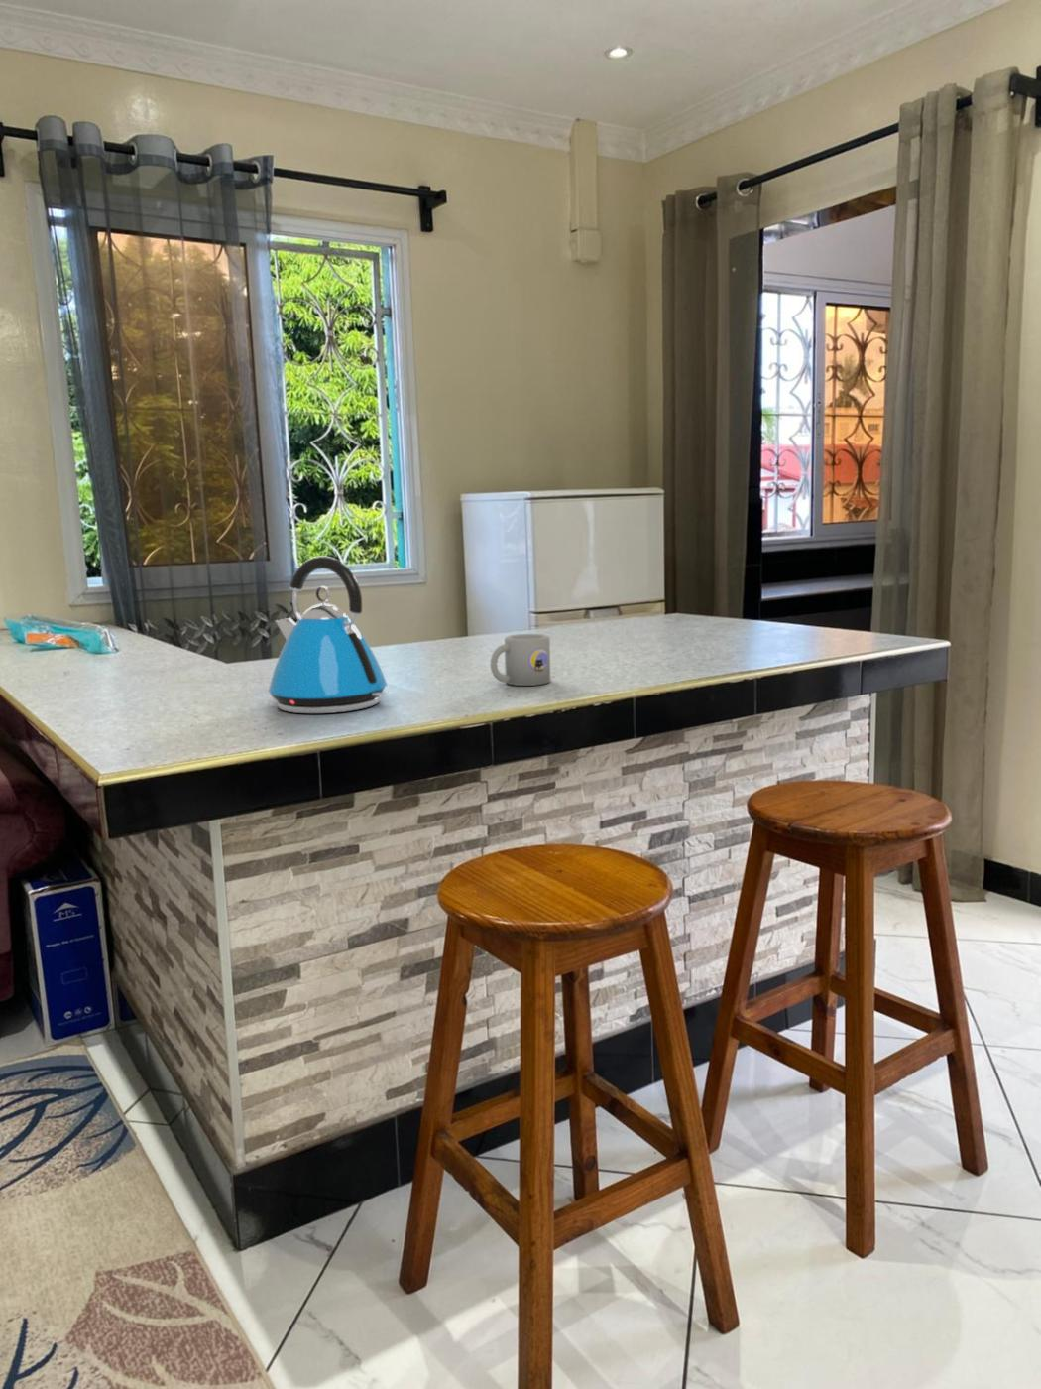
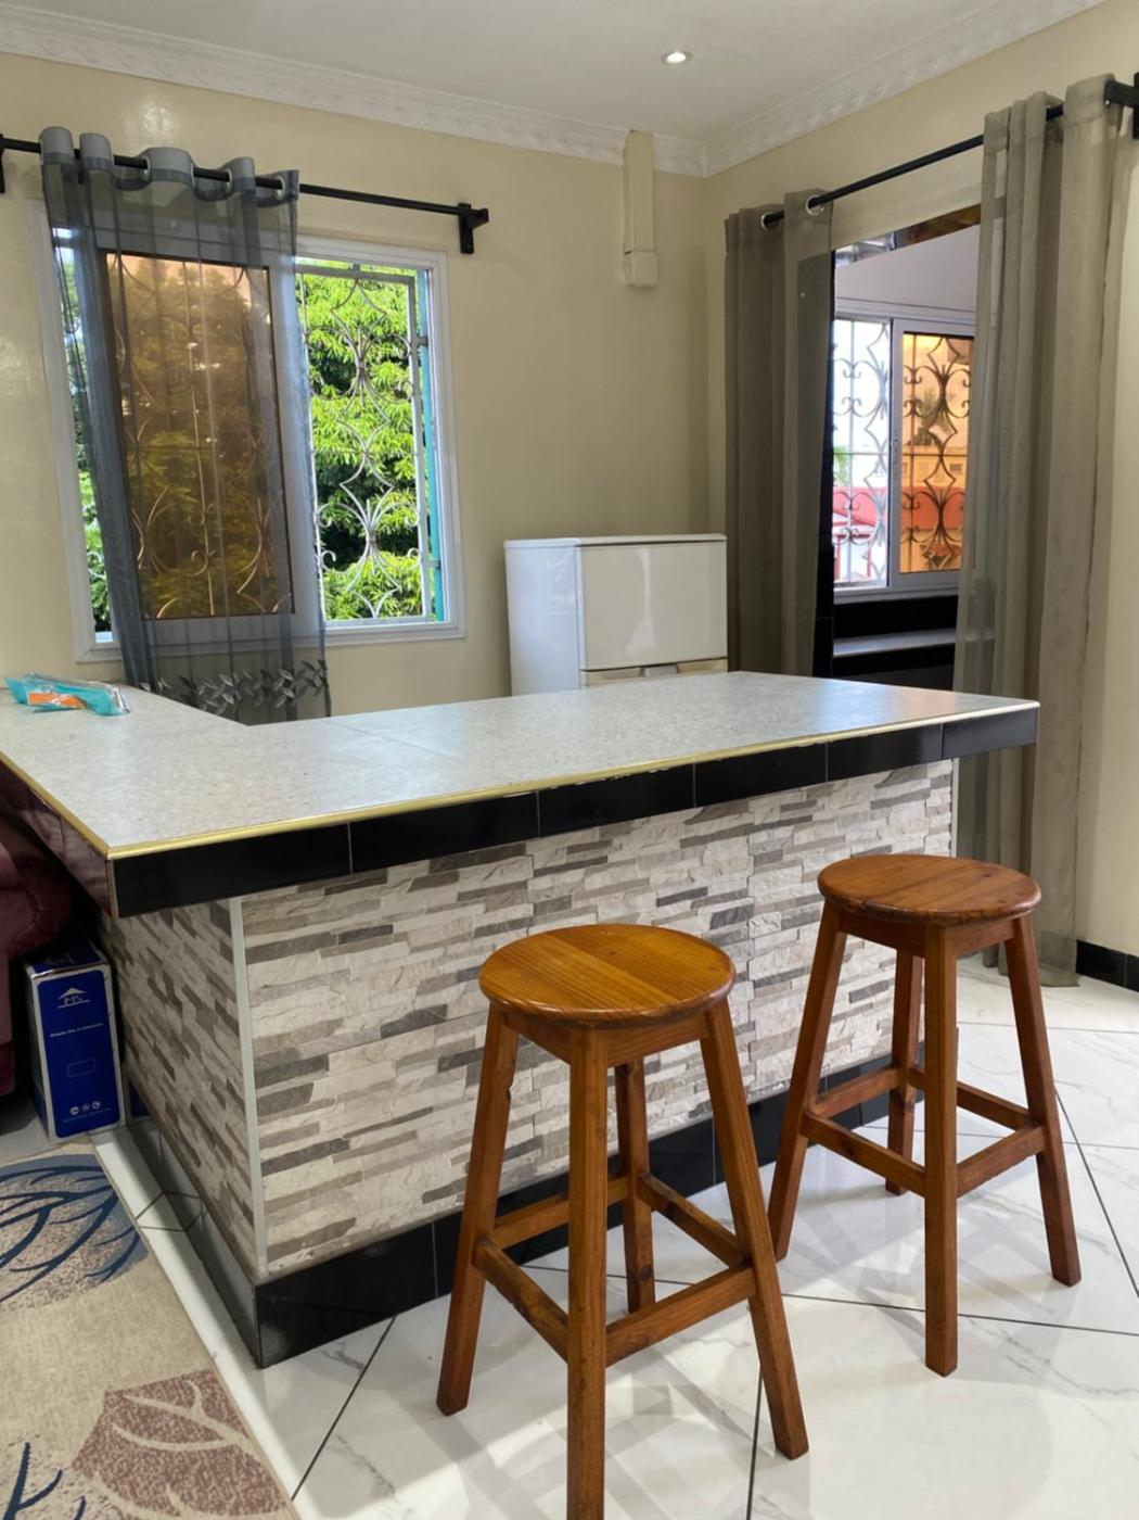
- kettle [268,555,388,714]
- mug [490,633,551,687]
